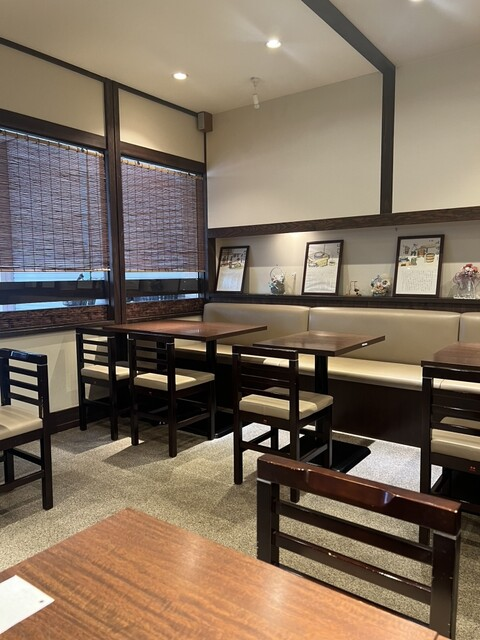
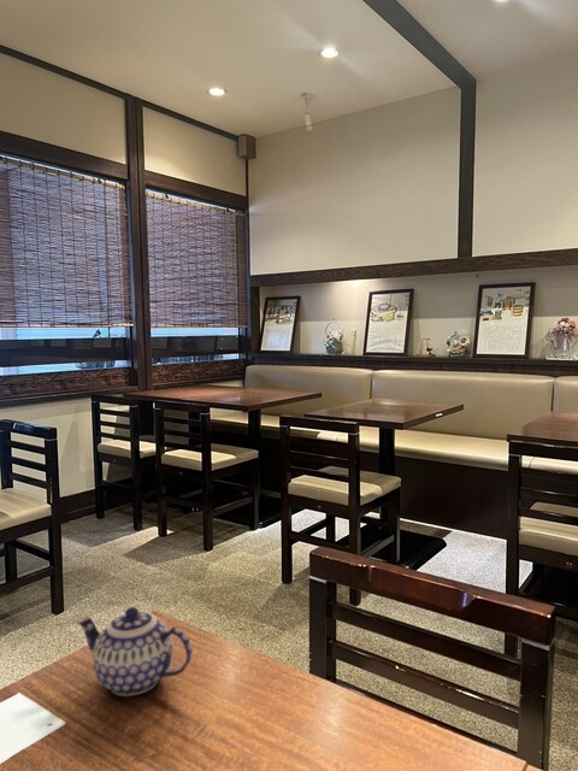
+ teapot [75,606,194,698]
